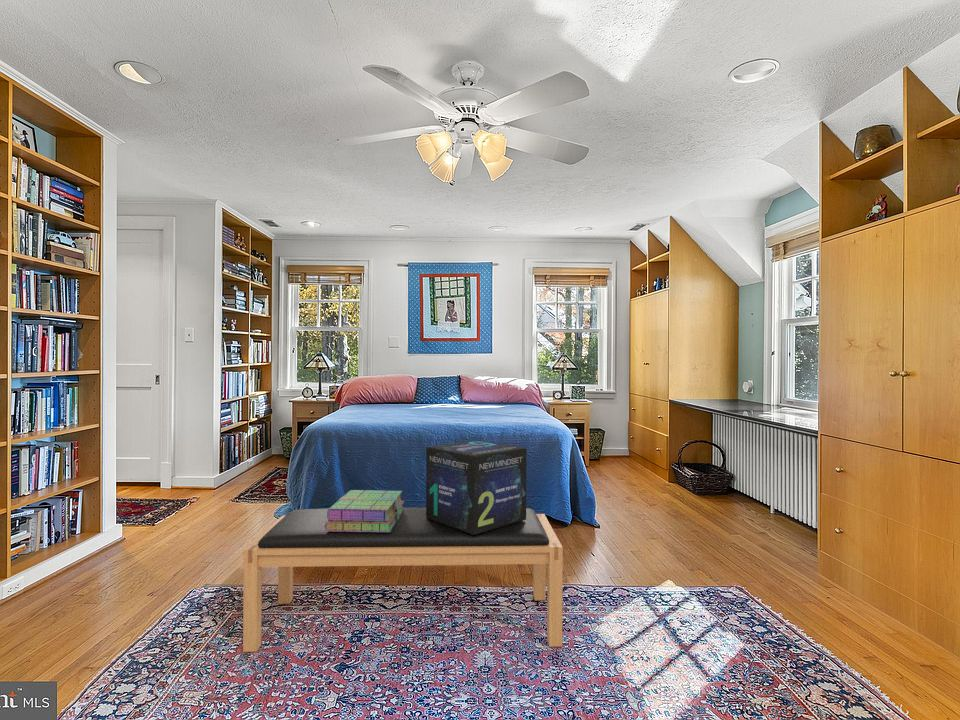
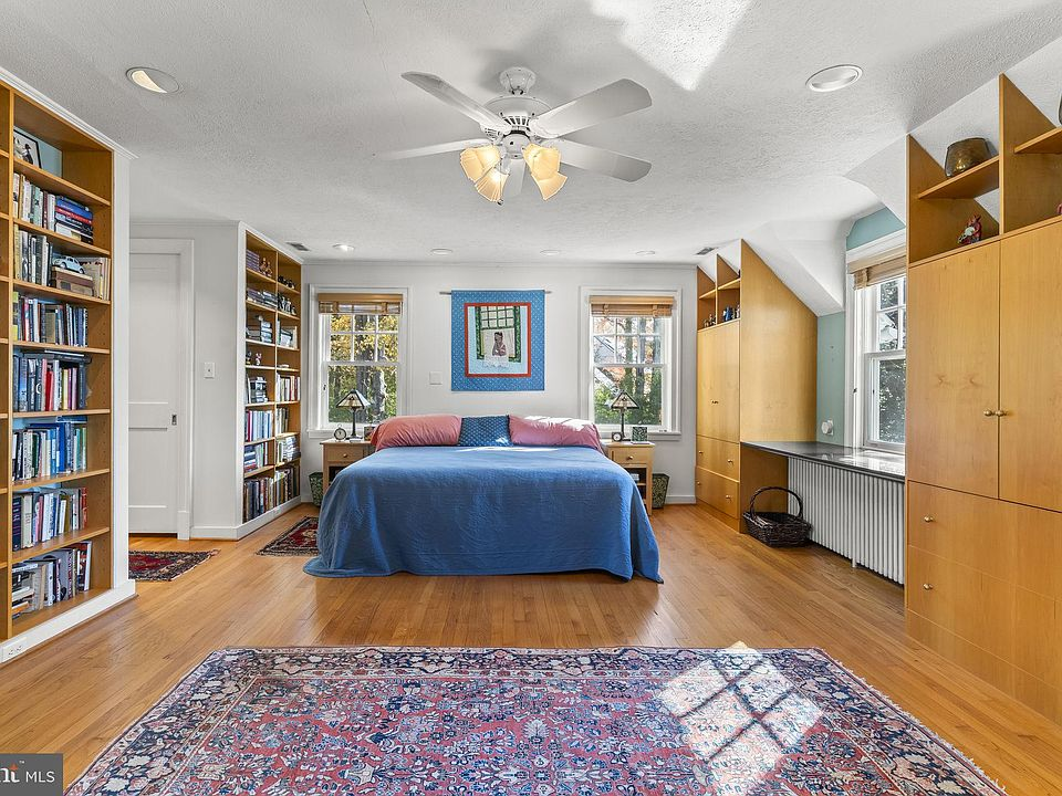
- decorative box [425,439,528,535]
- stack of books [325,489,405,532]
- bench [242,507,564,653]
